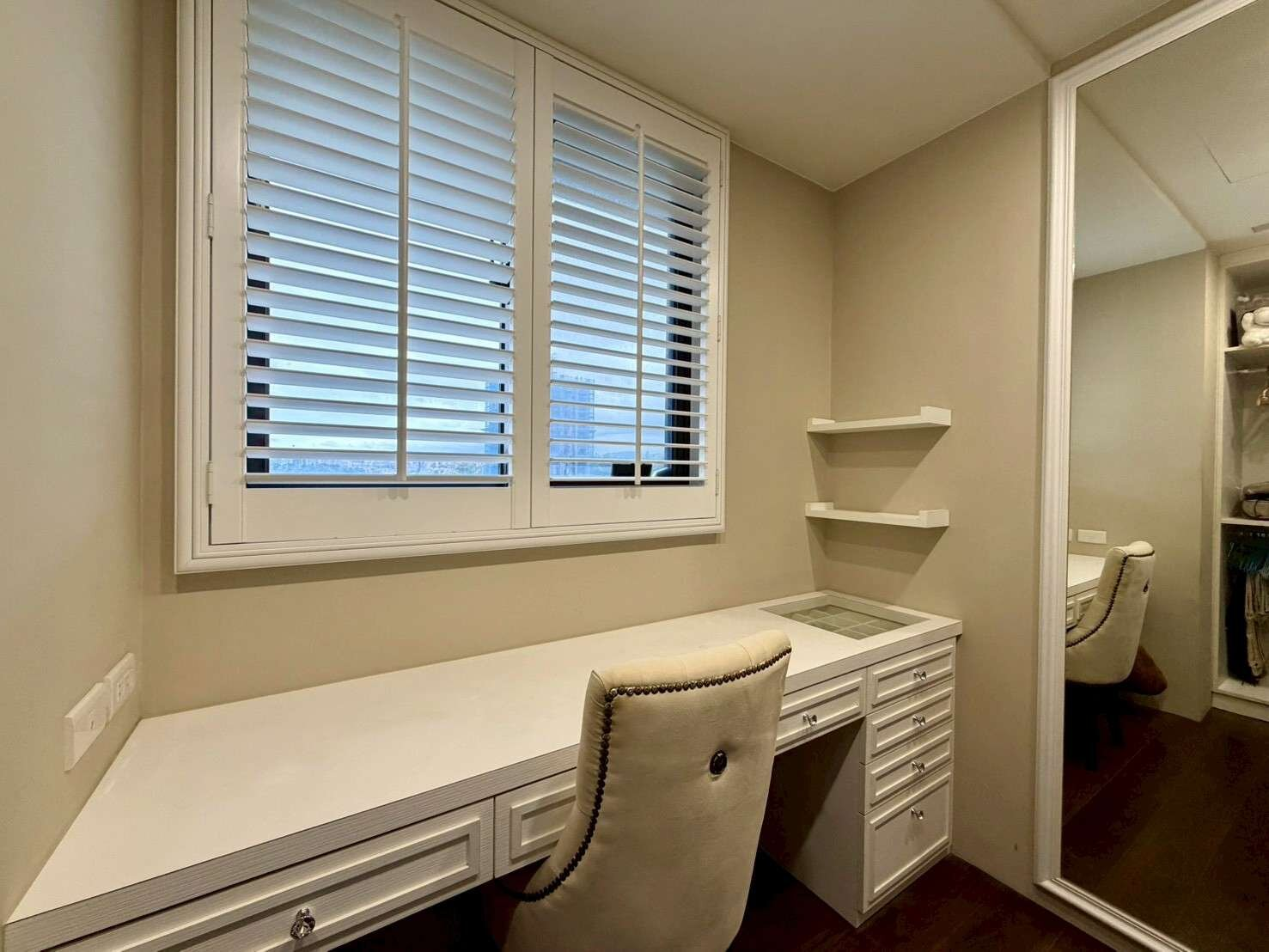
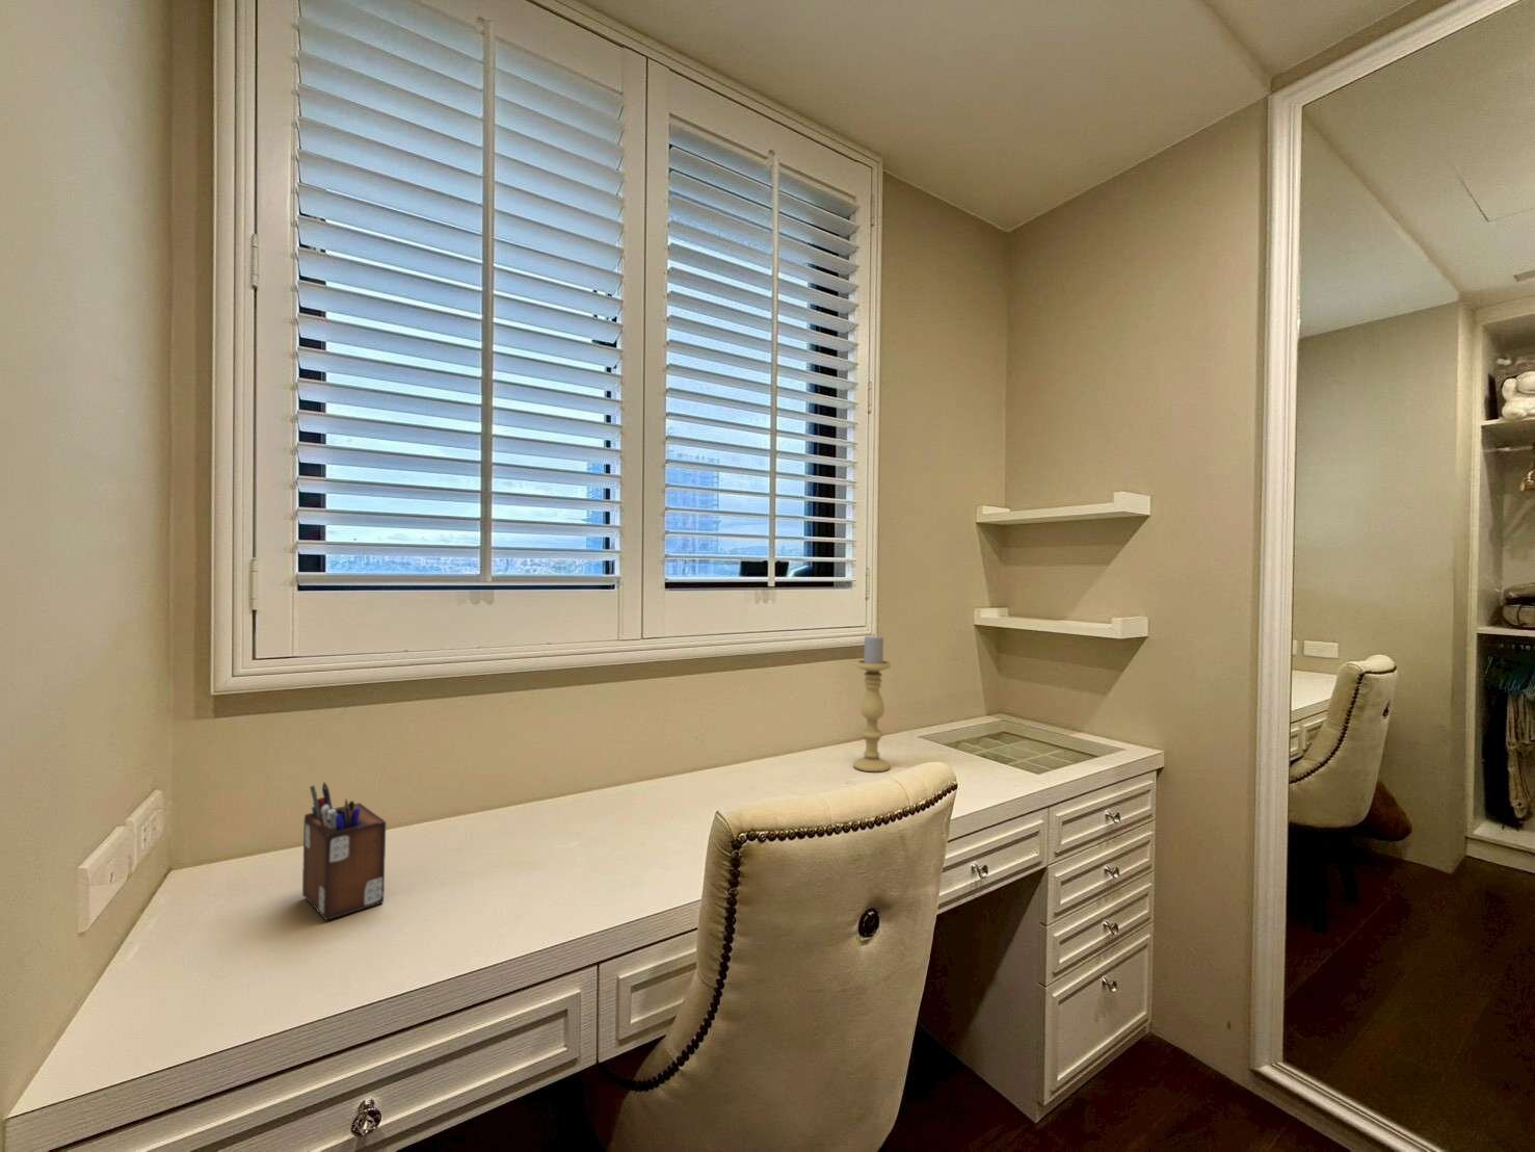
+ candle holder [853,632,891,772]
+ desk organizer [301,781,387,921]
